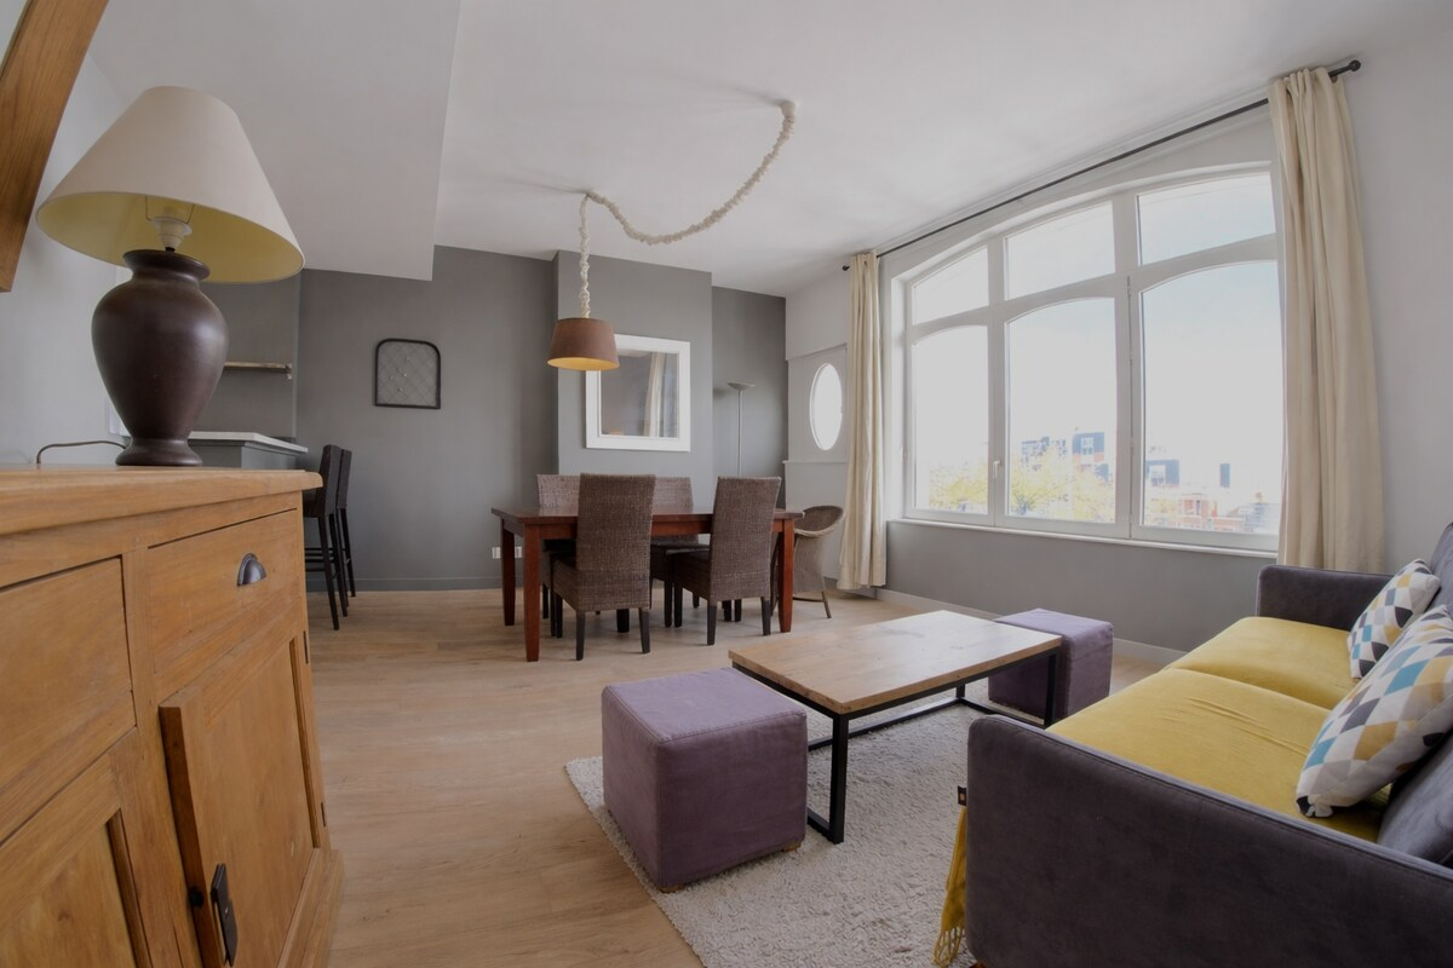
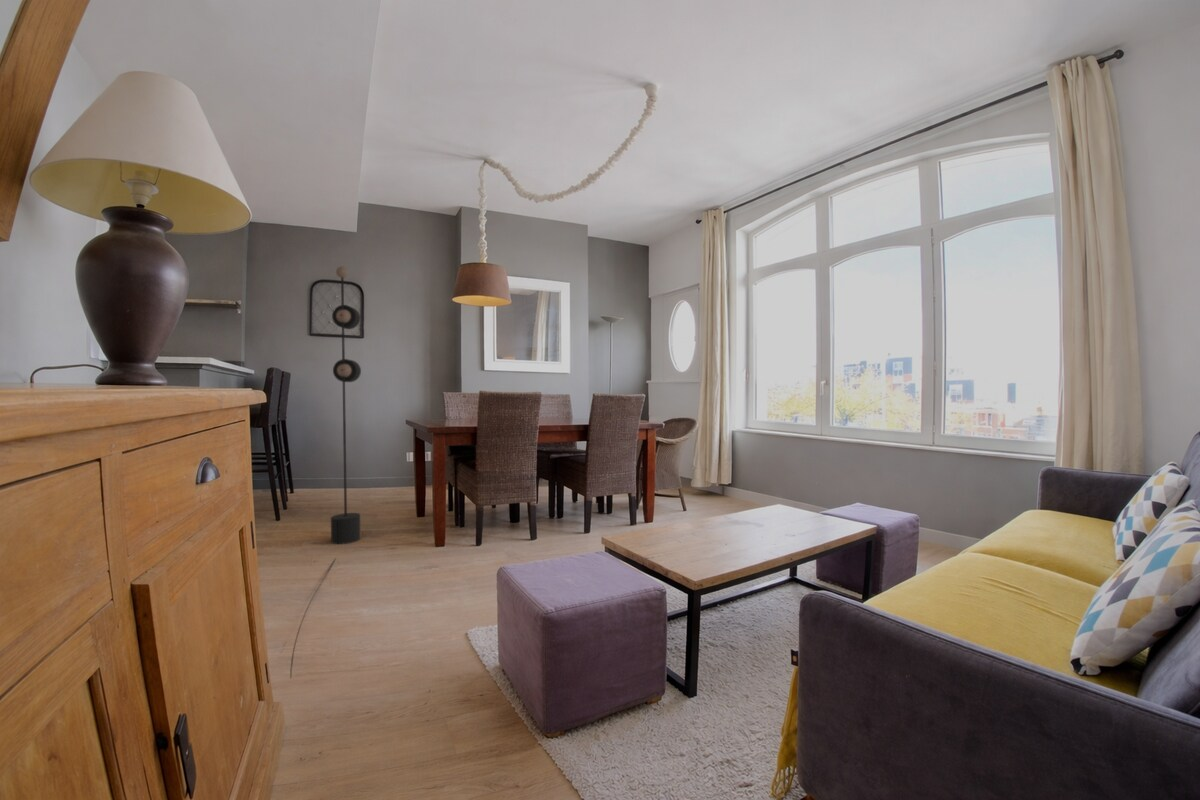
+ floor lamp [289,266,362,679]
